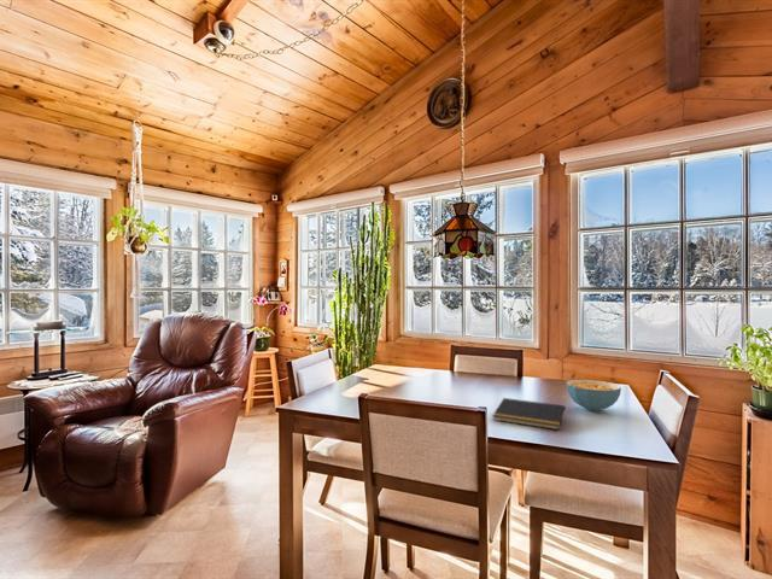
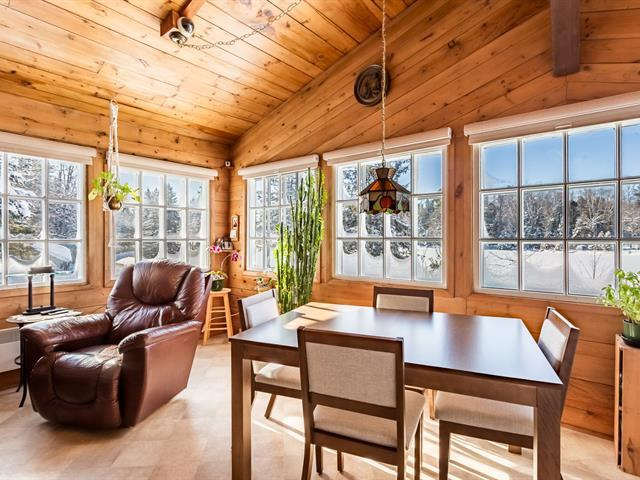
- cereal bowl [566,379,622,413]
- notepad [491,397,566,431]
